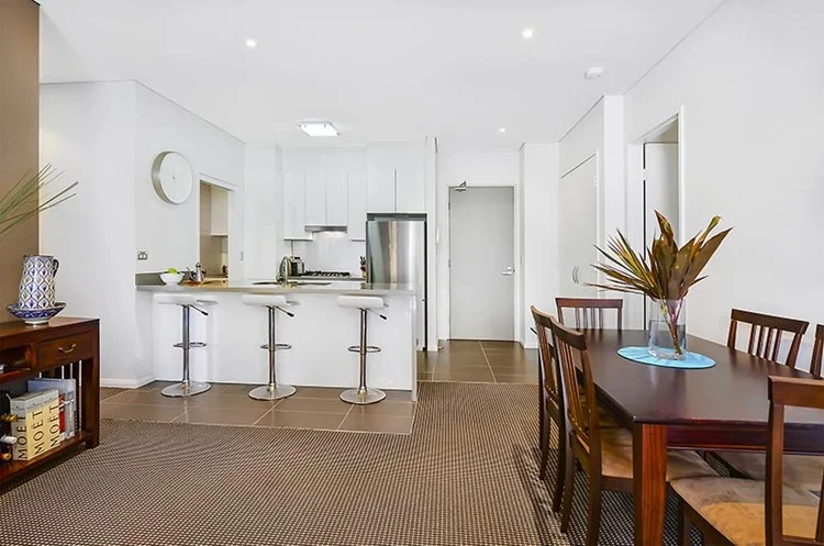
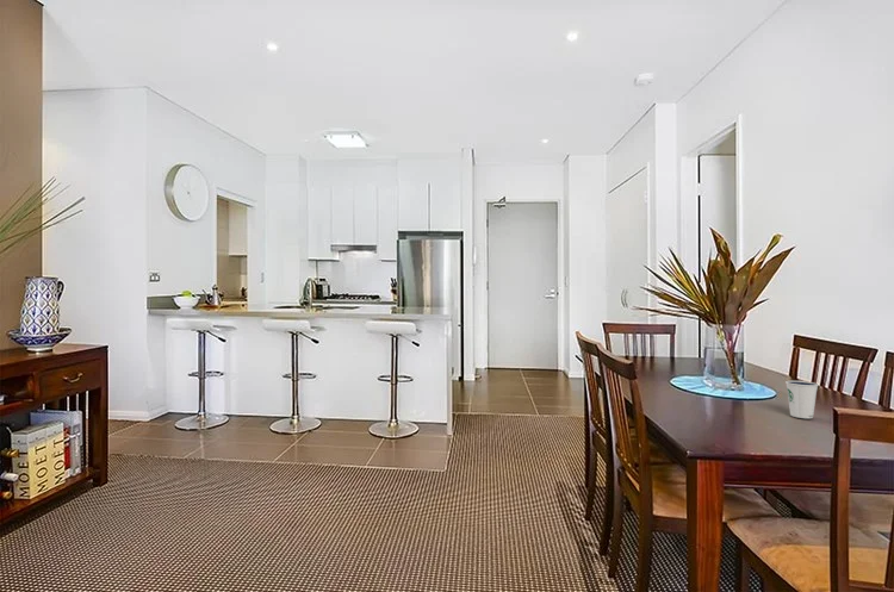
+ dixie cup [784,380,820,419]
